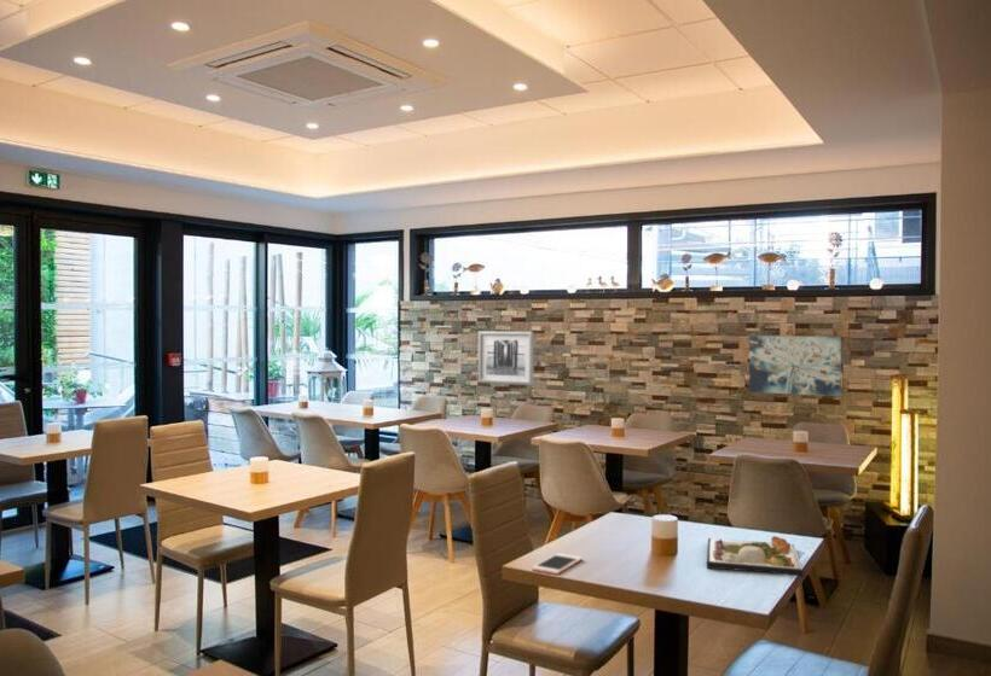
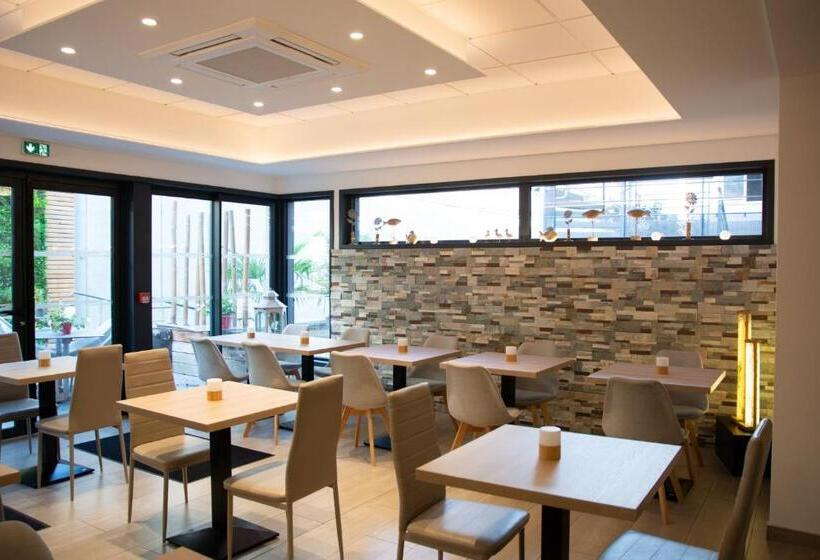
- wall art [748,334,842,397]
- dinner plate [706,535,805,577]
- cell phone [532,552,584,576]
- wall art [477,331,535,386]
